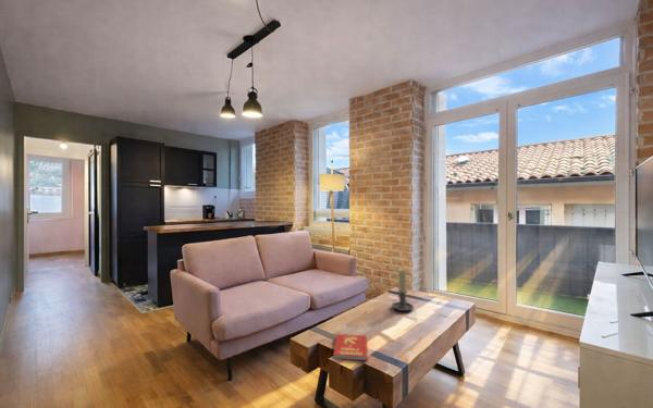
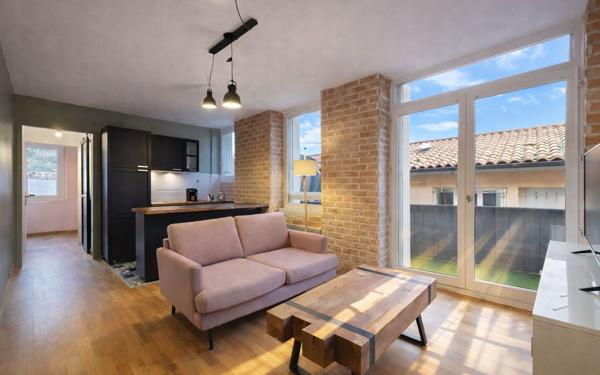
- candle holder [391,269,415,312]
- book [332,333,369,361]
